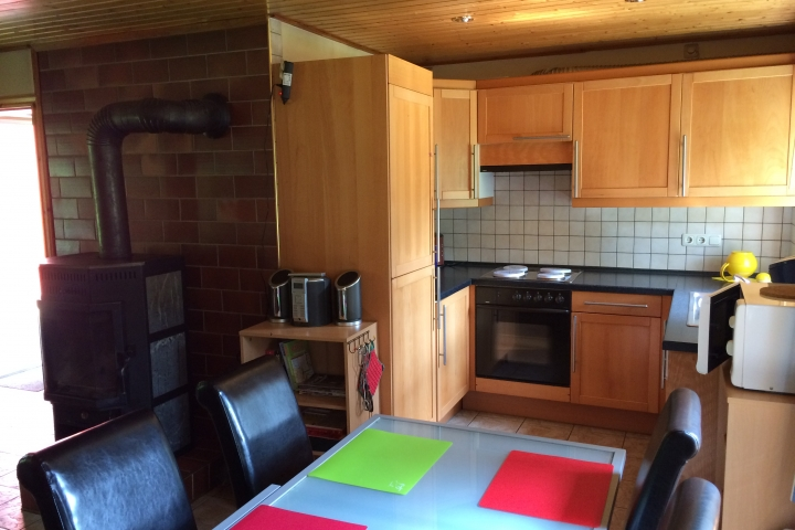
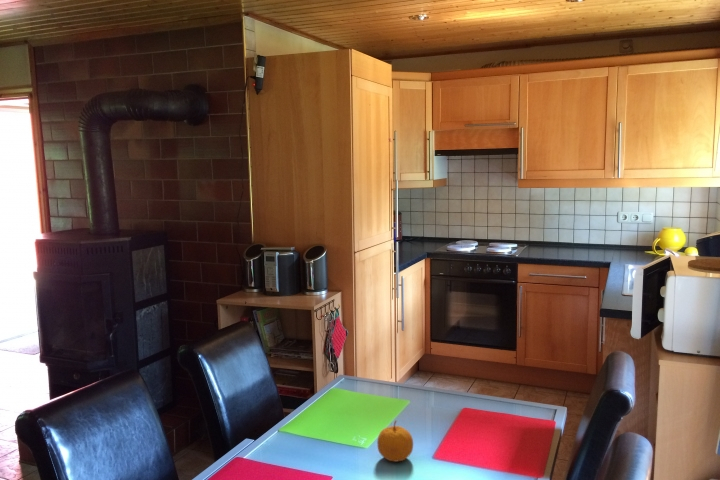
+ fruit [376,420,414,463]
